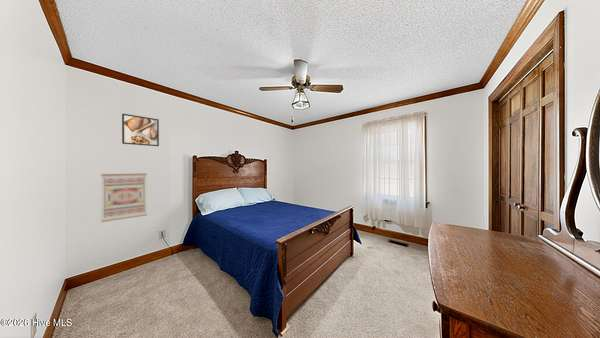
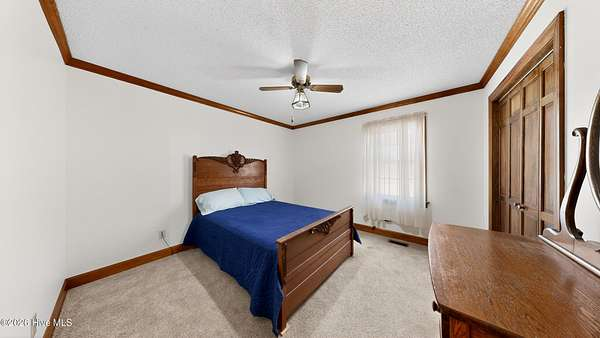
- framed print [121,113,160,147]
- wall art [100,172,148,223]
